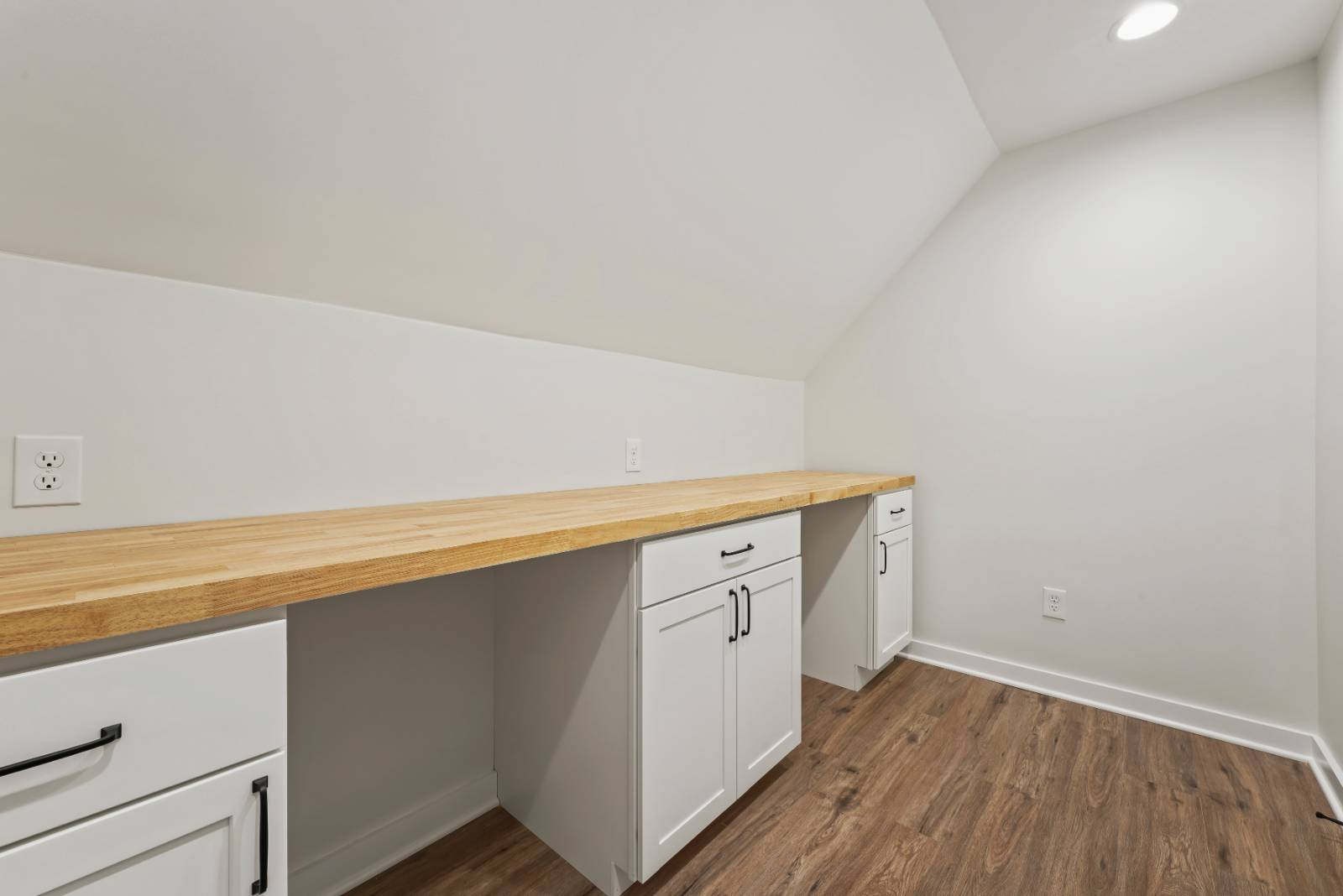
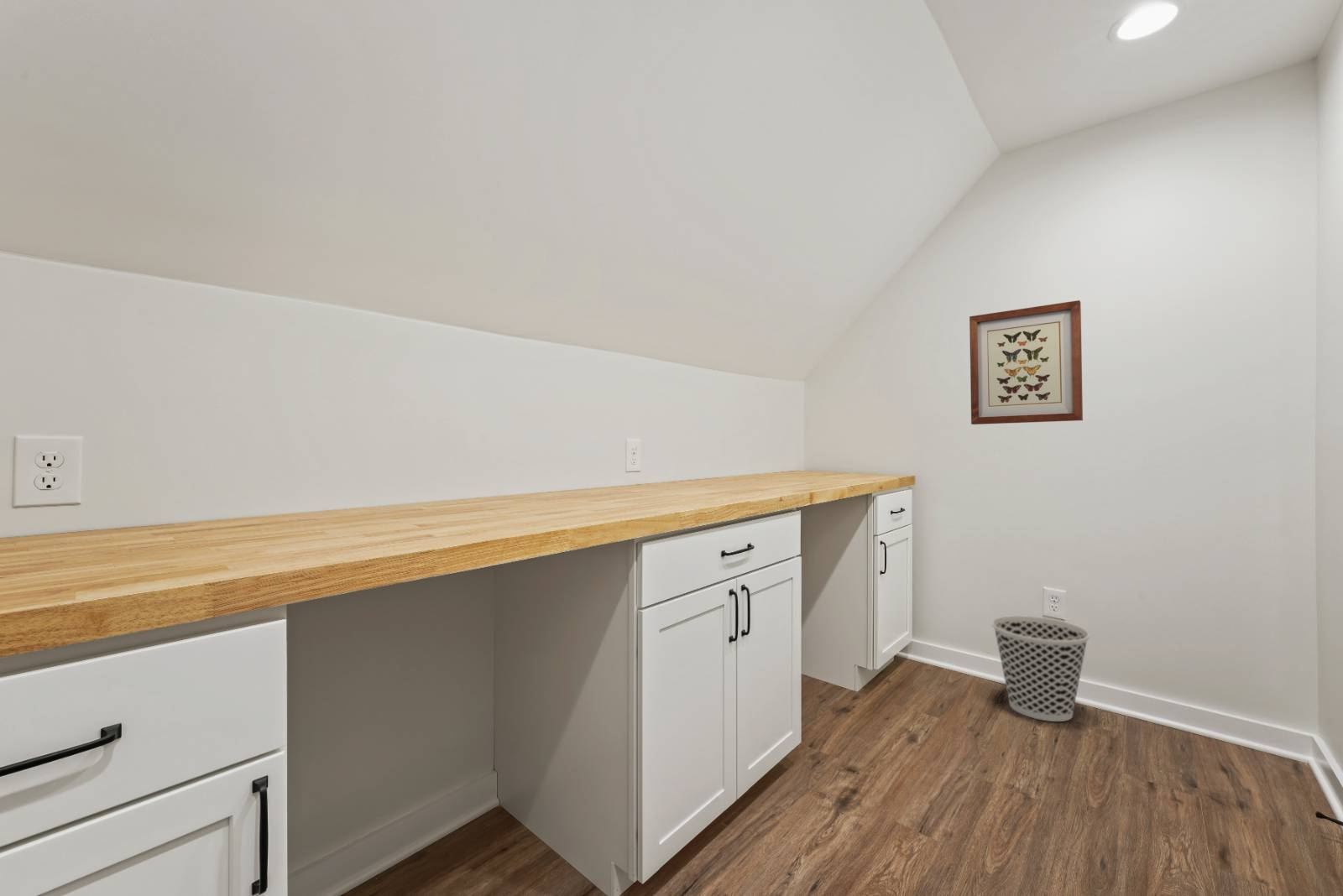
+ wall art [969,300,1084,425]
+ wastebasket [991,615,1090,722]
